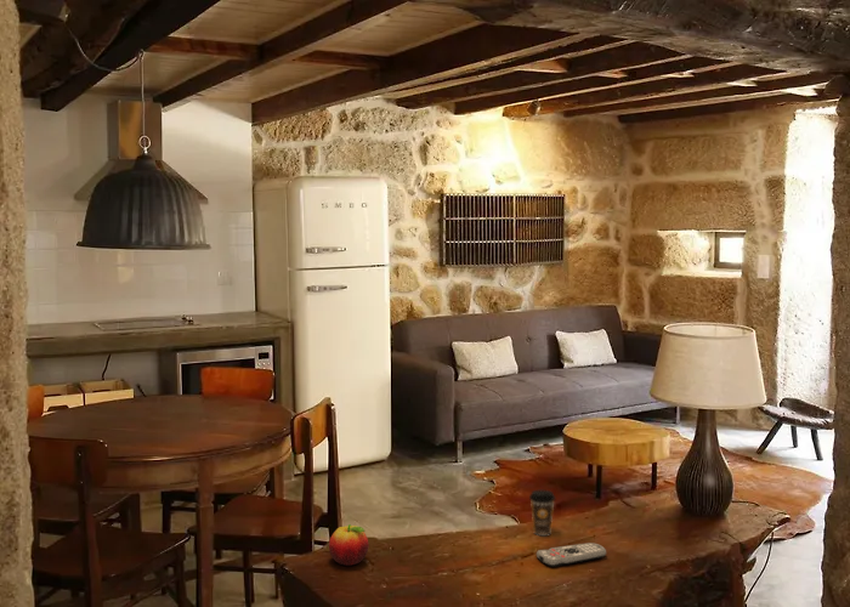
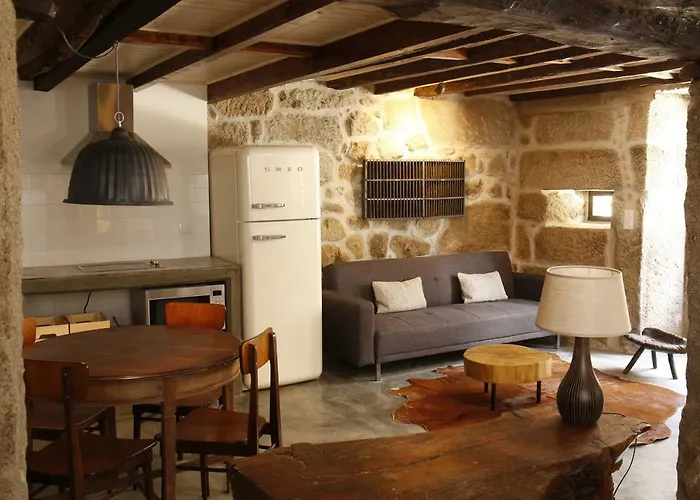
- fruit [328,523,370,567]
- remote control [536,541,607,568]
- coffee cup [528,489,556,537]
